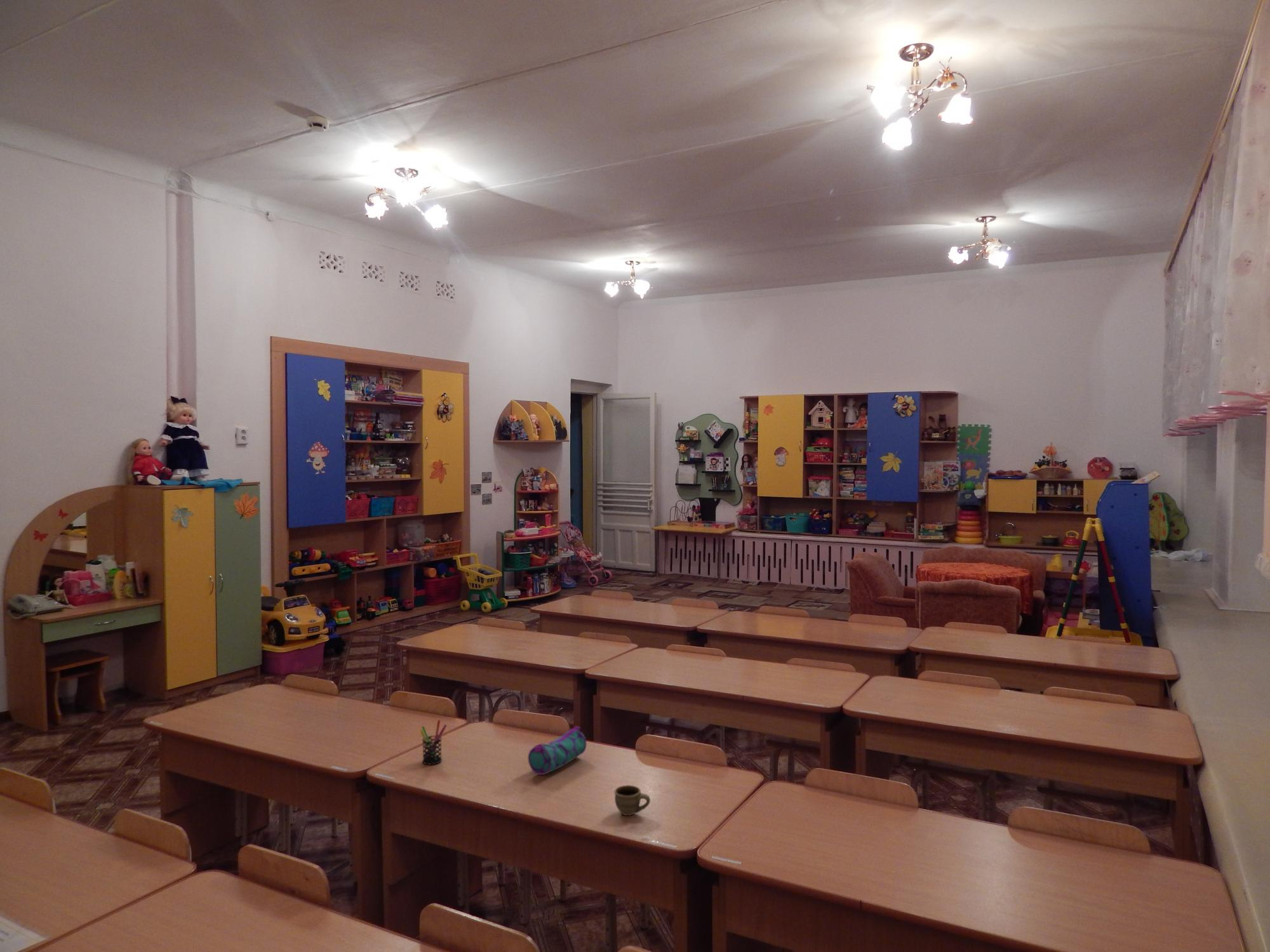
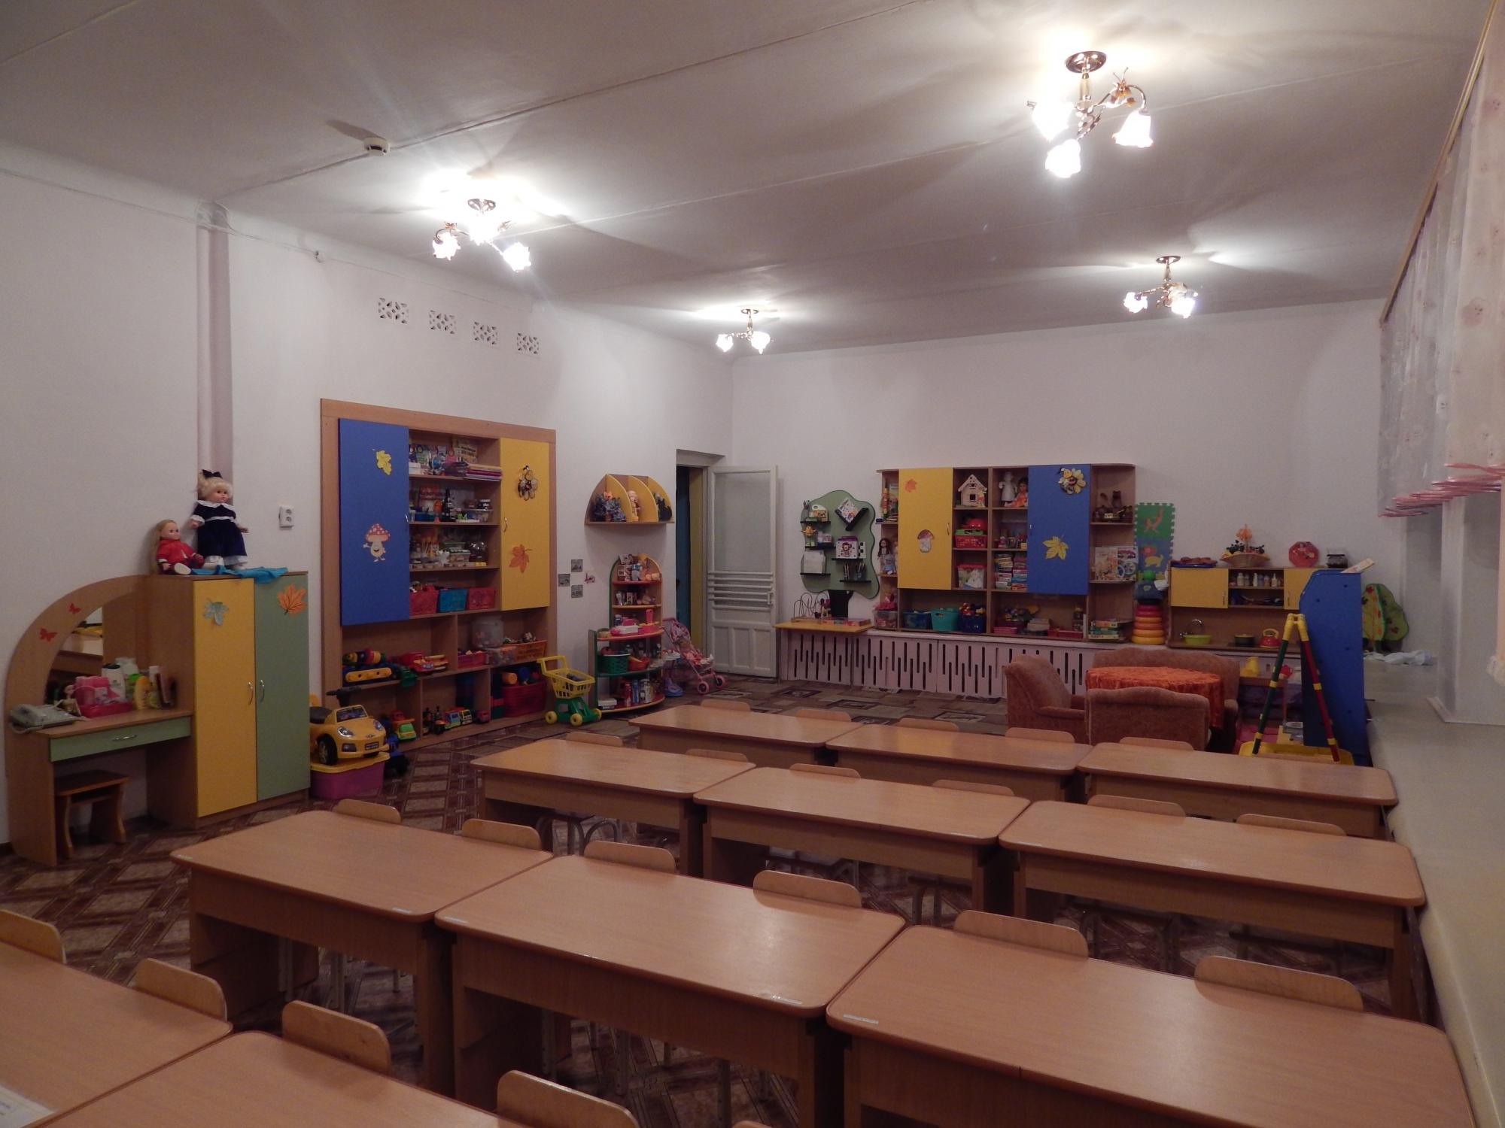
- pencil case [527,725,587,776]
- cup [613,784,651,816]
- pen holder [420,719,448,765]
